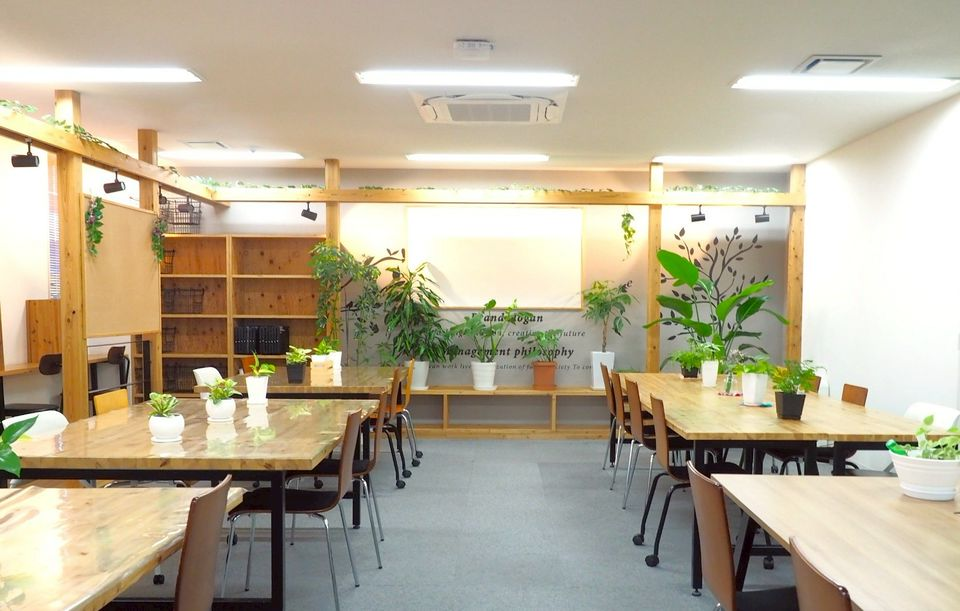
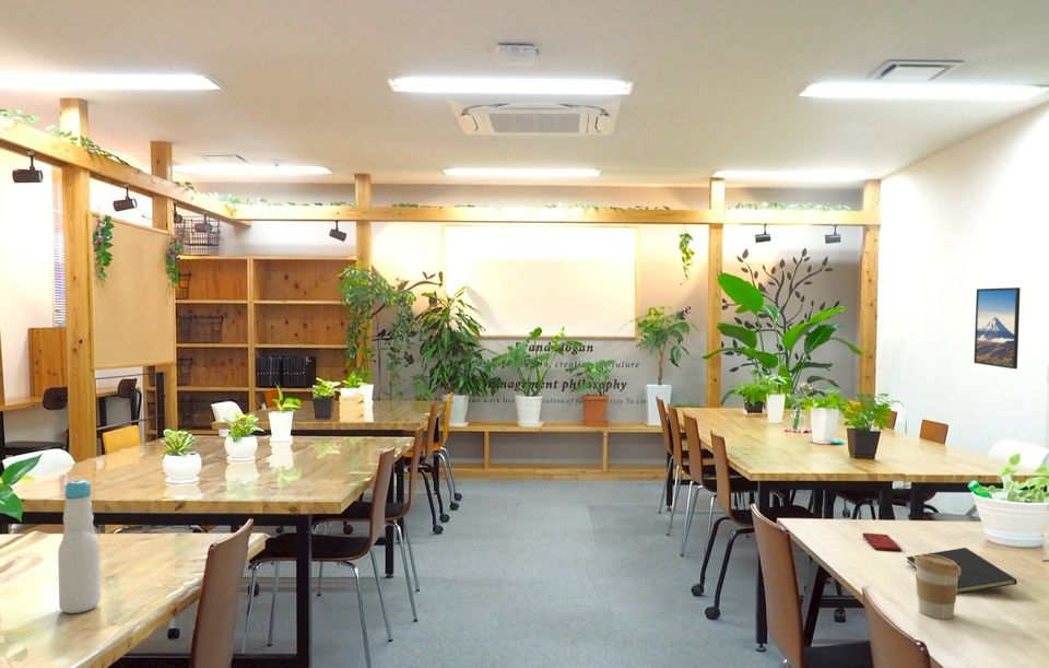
+ bottle [57,478,102,614]
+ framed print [973,286,1022,370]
+ smartphone [861,532,903,552]
+ notepad [906,547,1018,595]
+ coffee cup [915,552,960,620]
